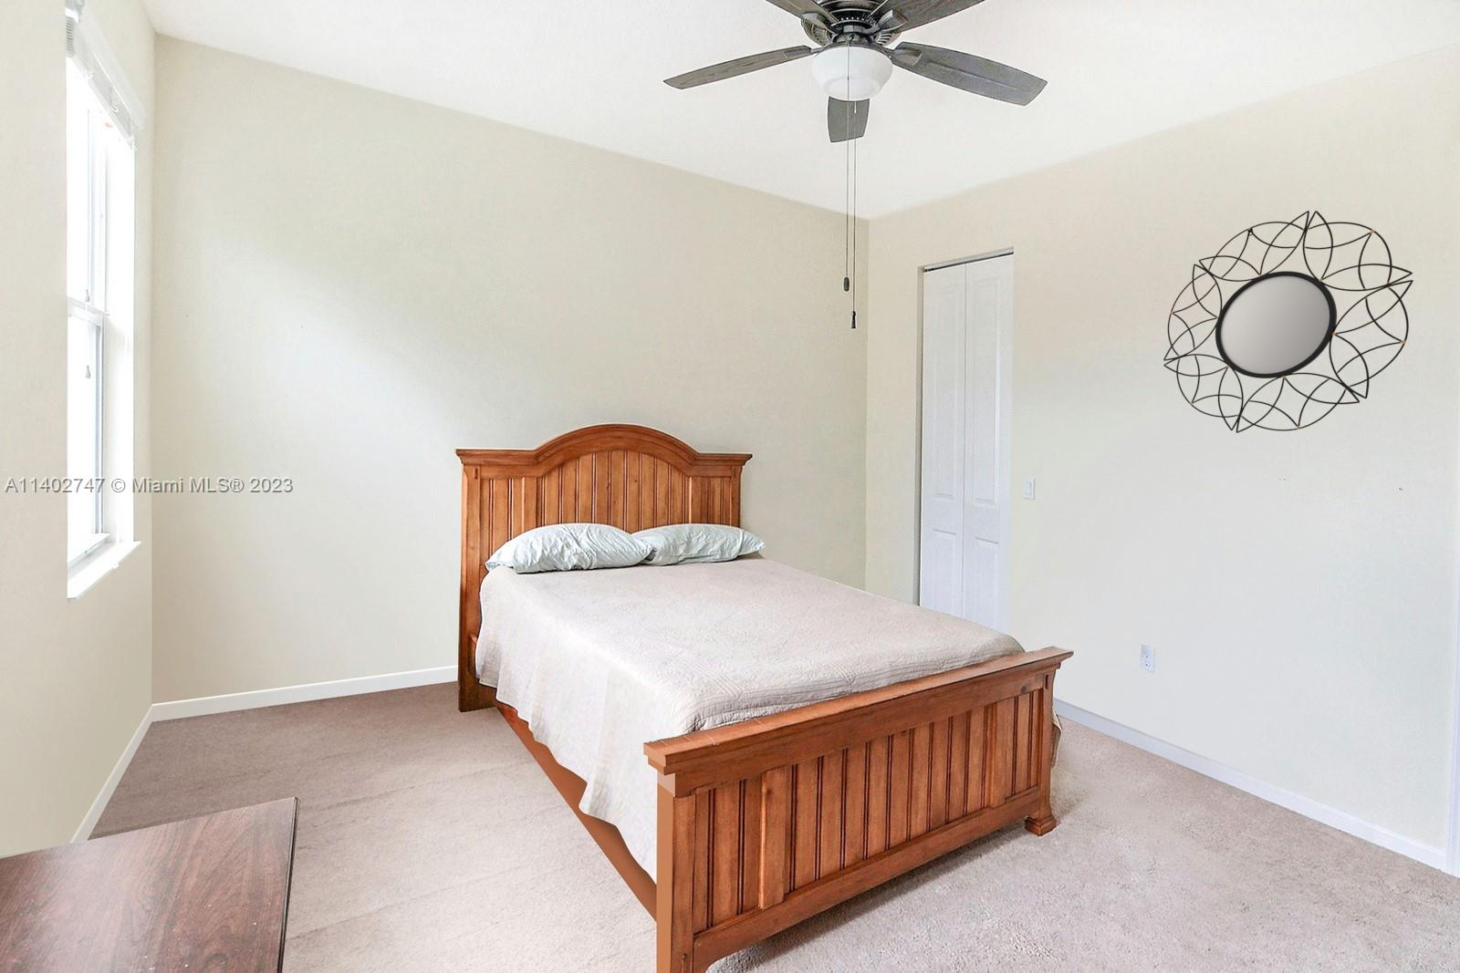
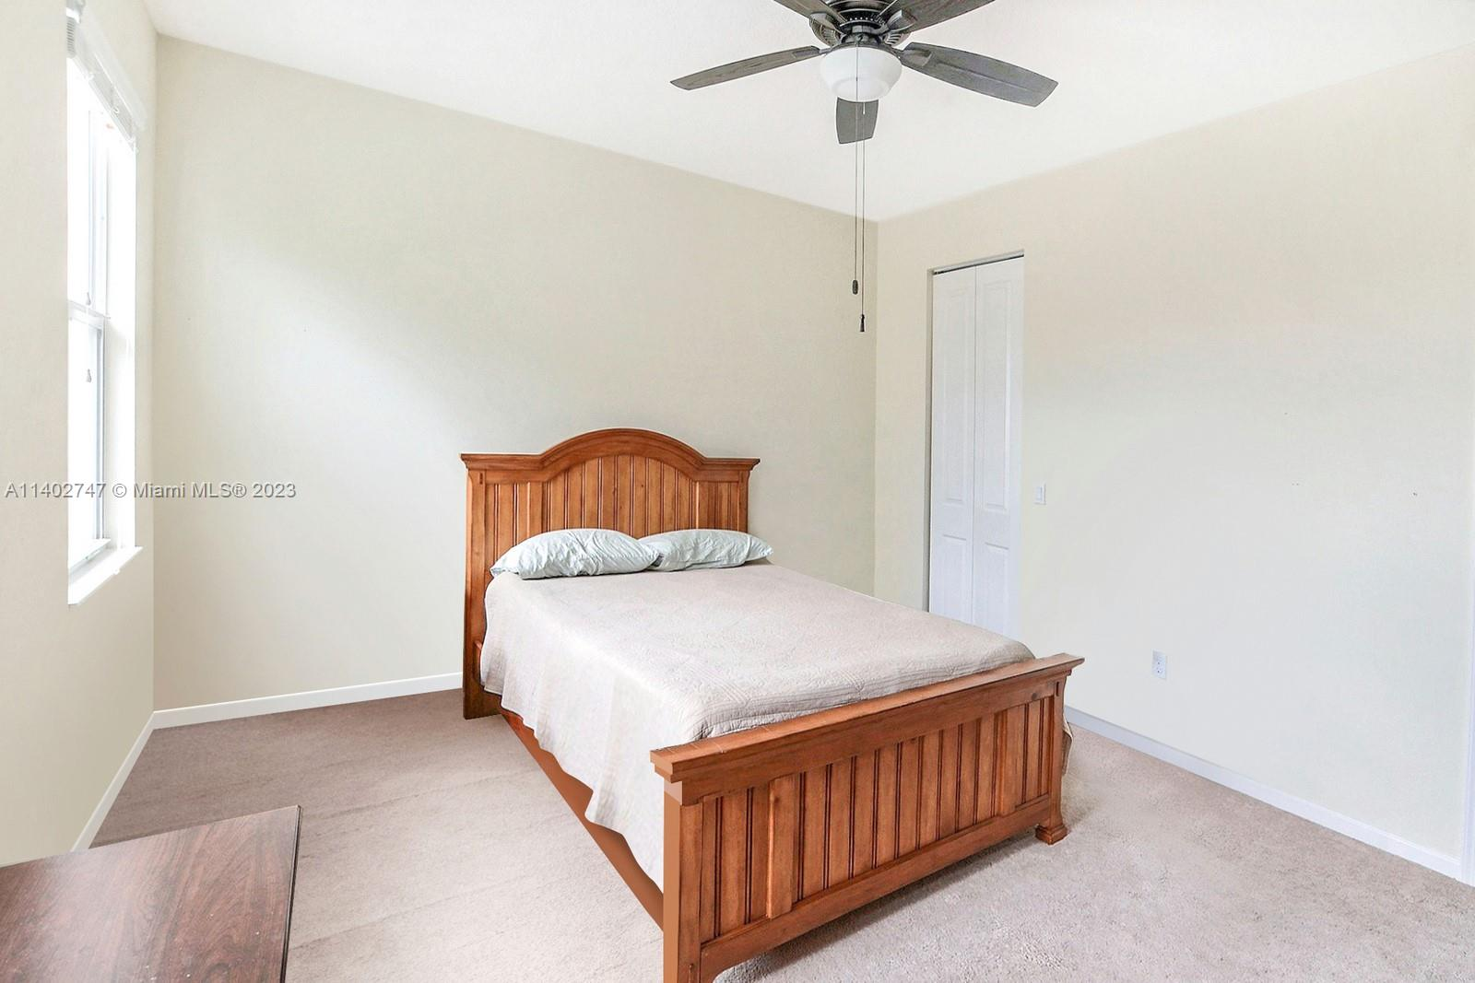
- home mirror [1162,210,1414,434]
